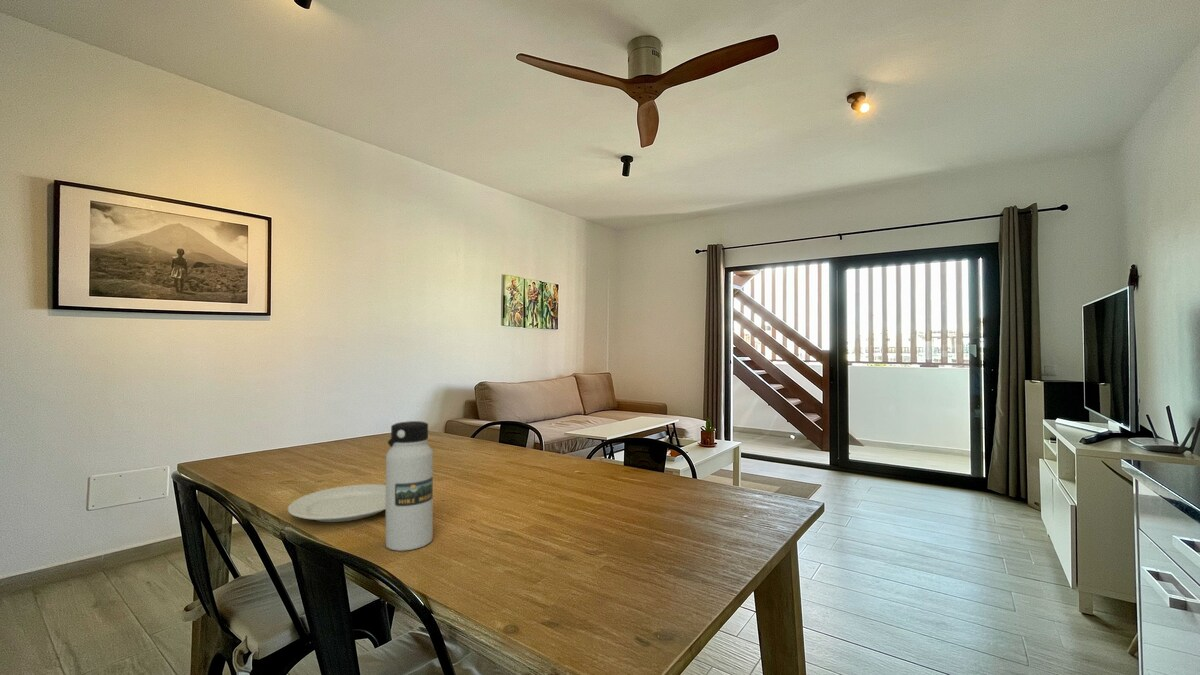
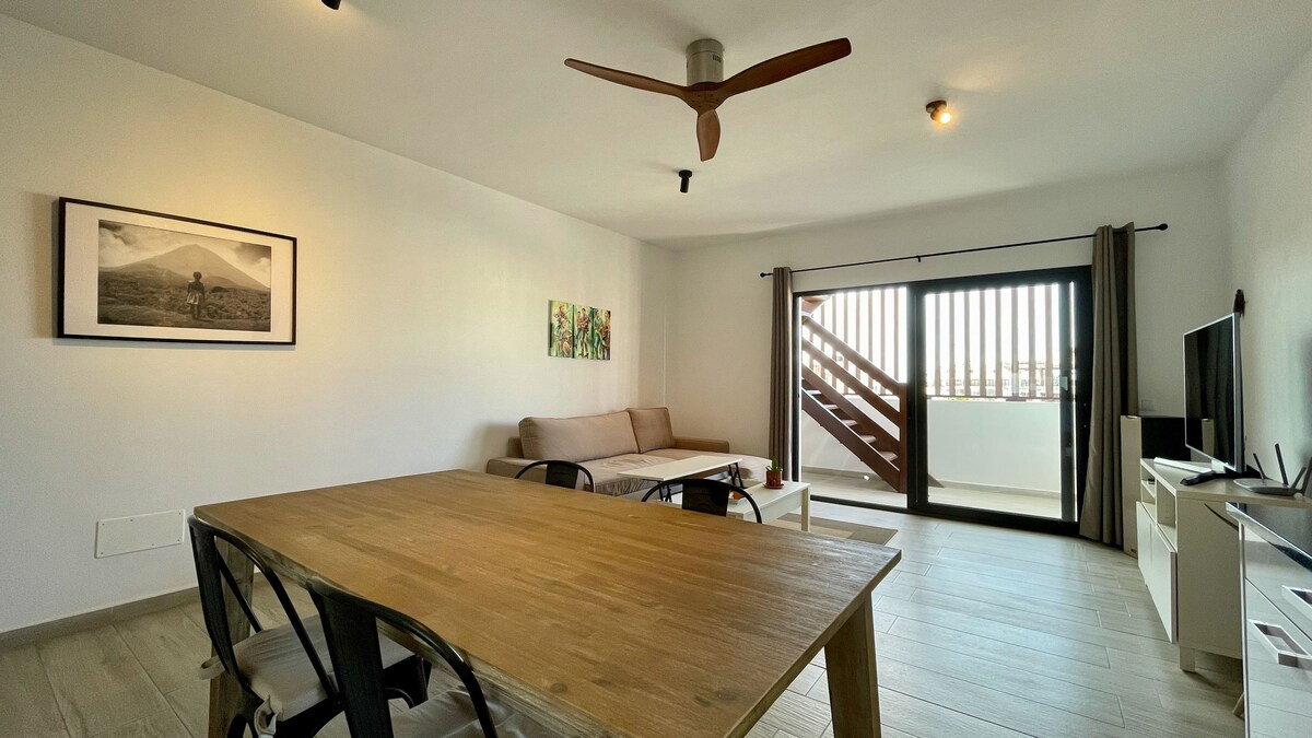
- chinaware [287,483,386,523]
- water bottle [385,420,434,552]
